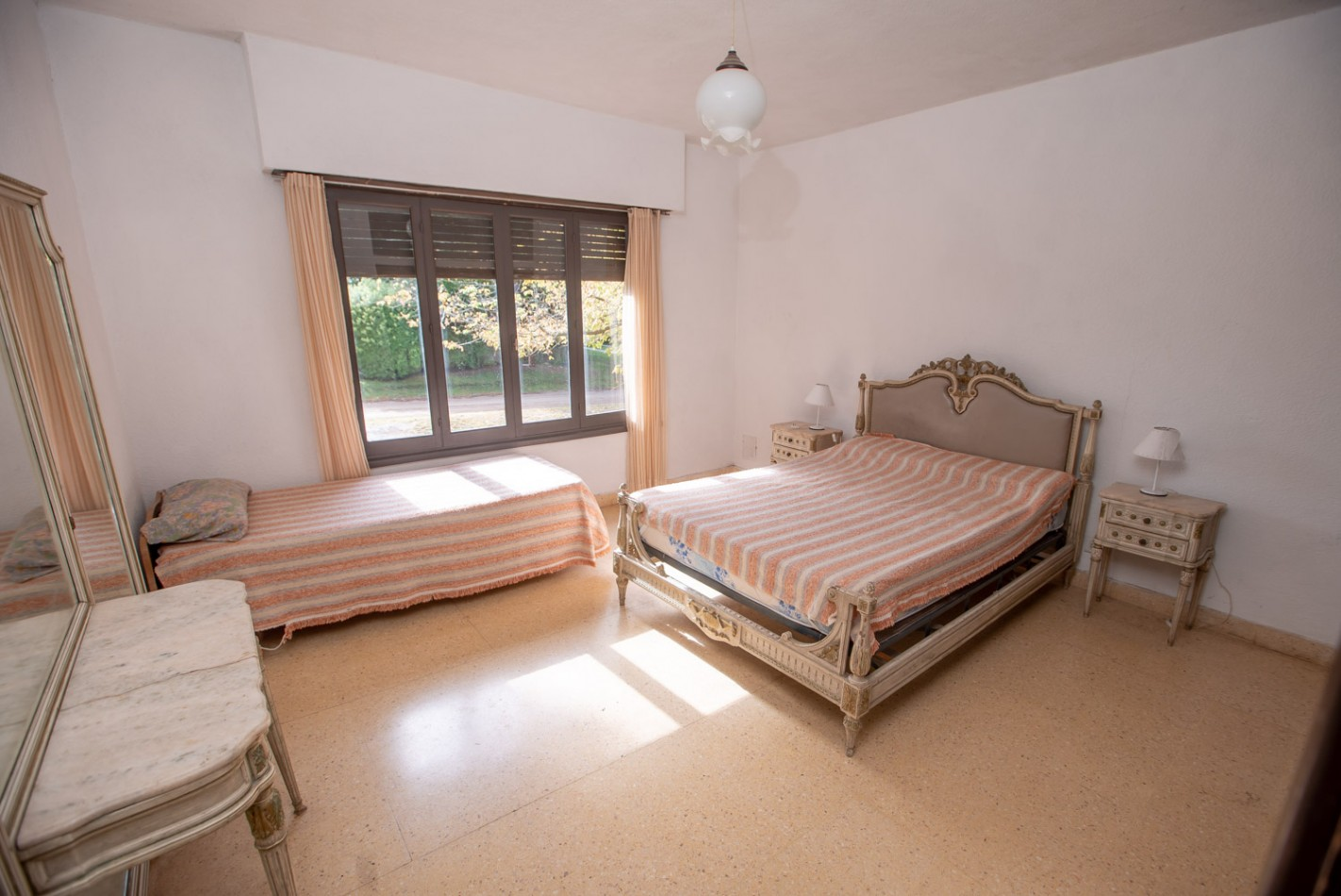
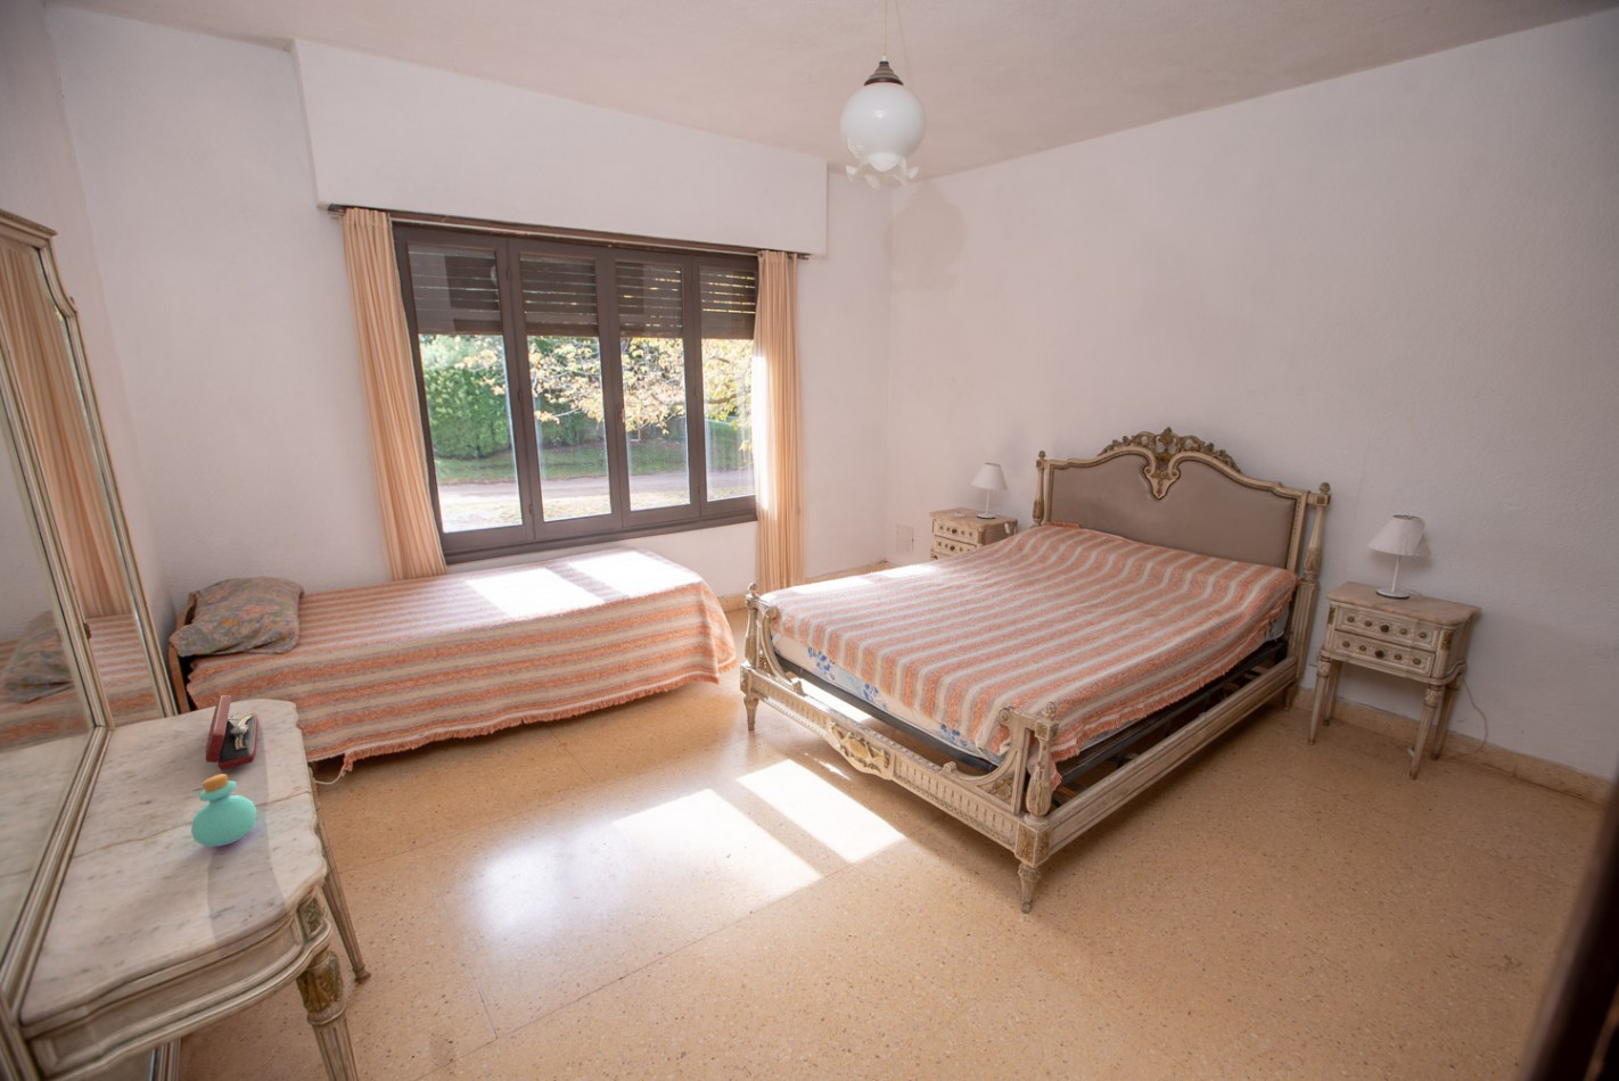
+ jewelry box [205,694,260,771]
+ perfume bottle [190,772,257,848]
